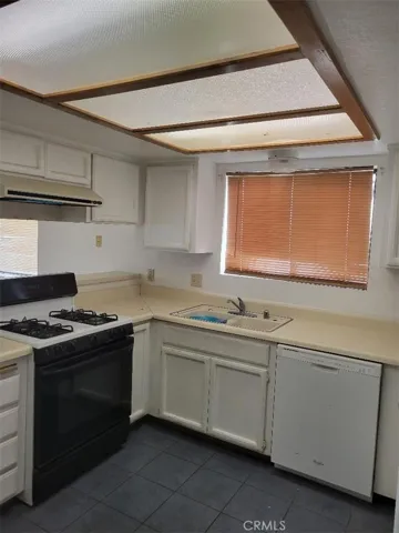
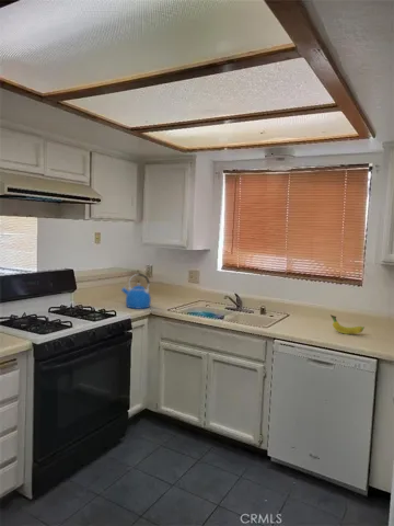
+ fruit [329,313,366,335]
+ kettle [120,273,152,310]
